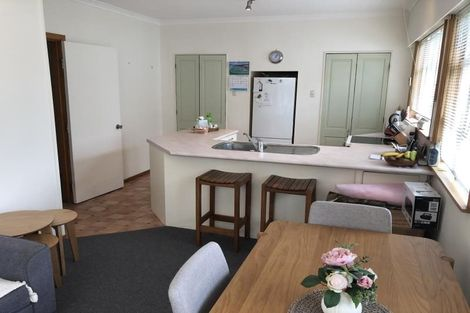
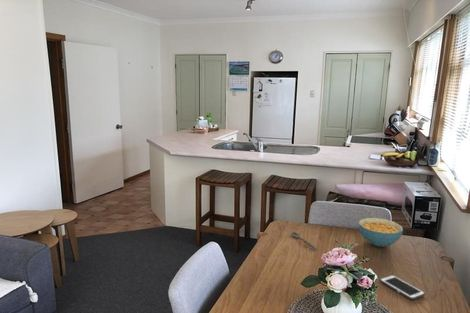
+ cereal bowl [358,217,404,248]
+ spoon [291,230,318,251]
+ cell phone [379,274,426,301]
